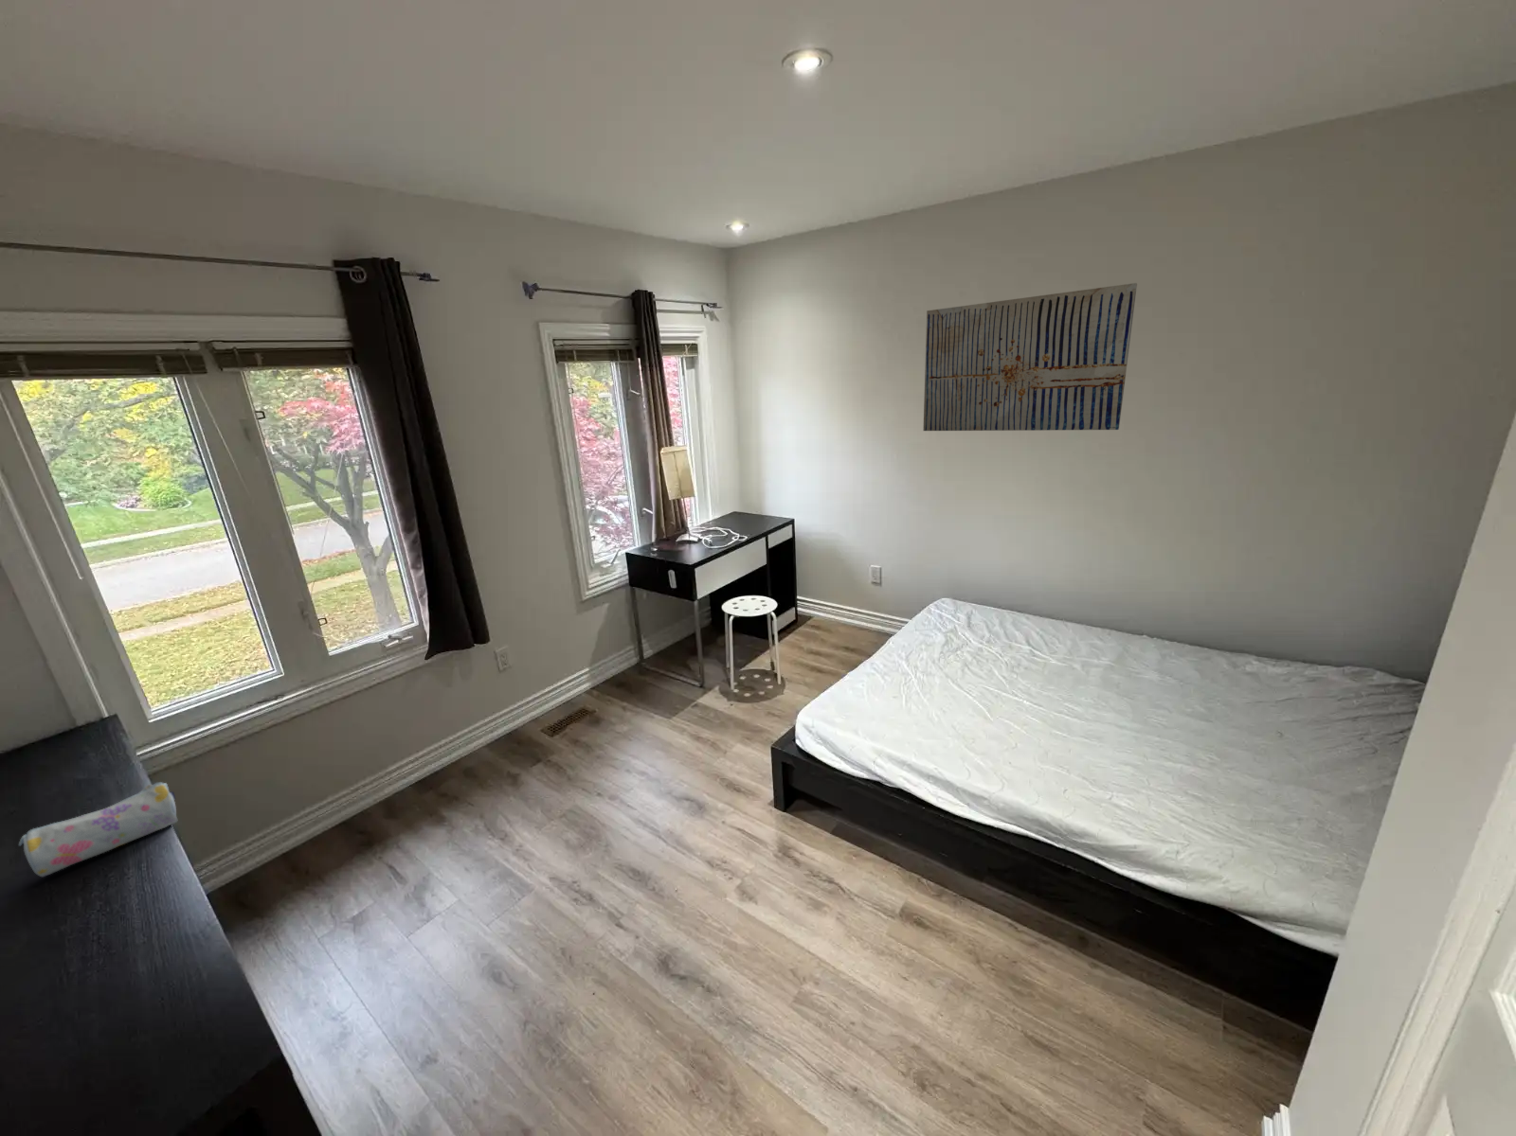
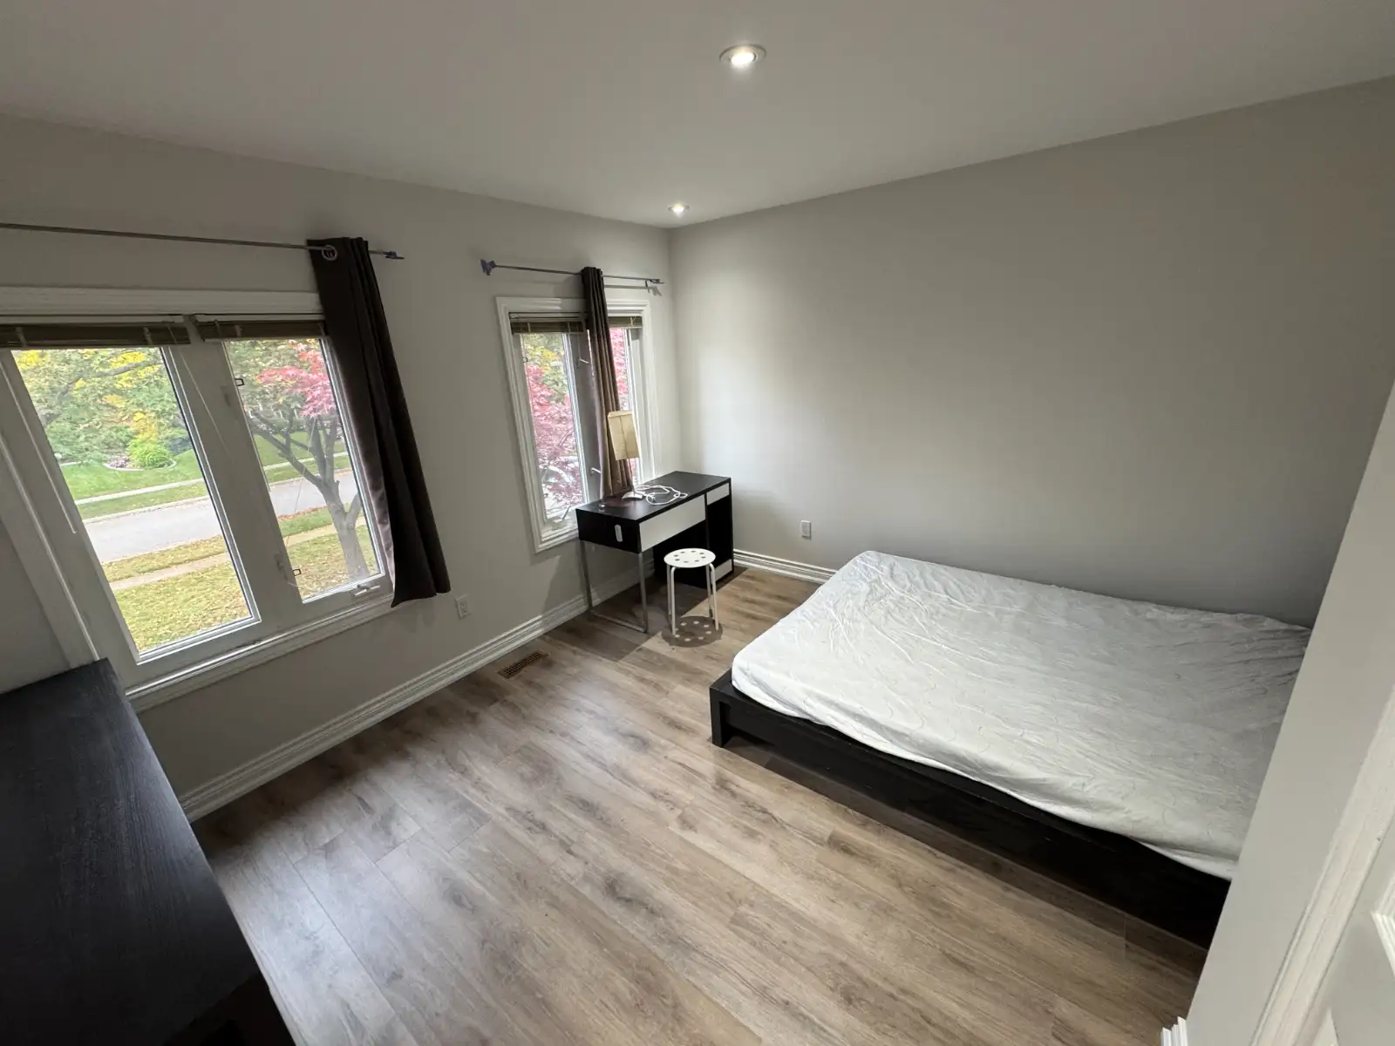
- wall art [922,282,1138,432]
- pencil case [18,782,178,877]
